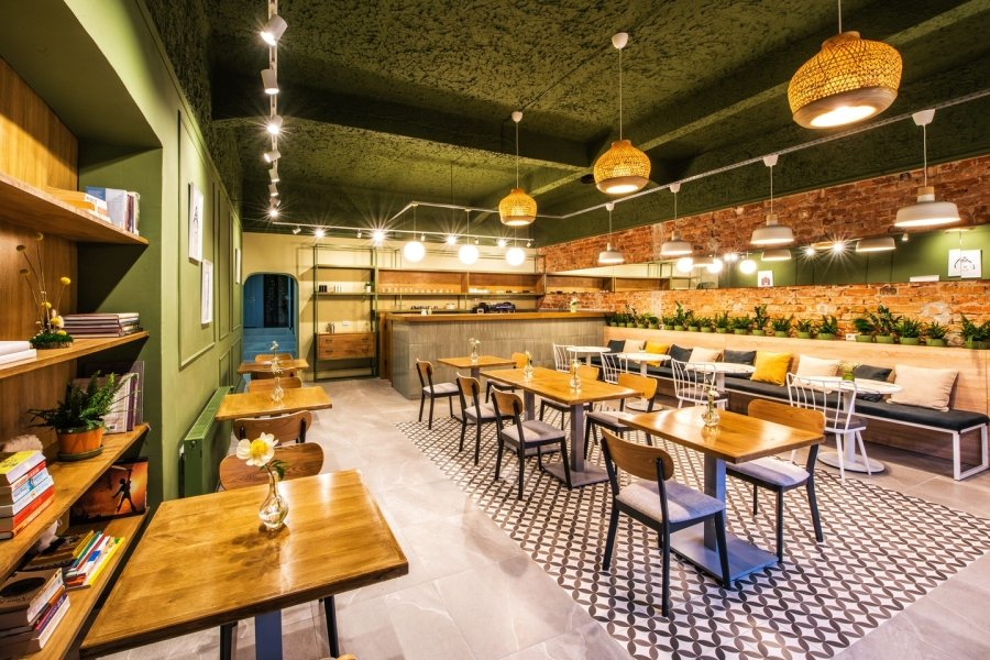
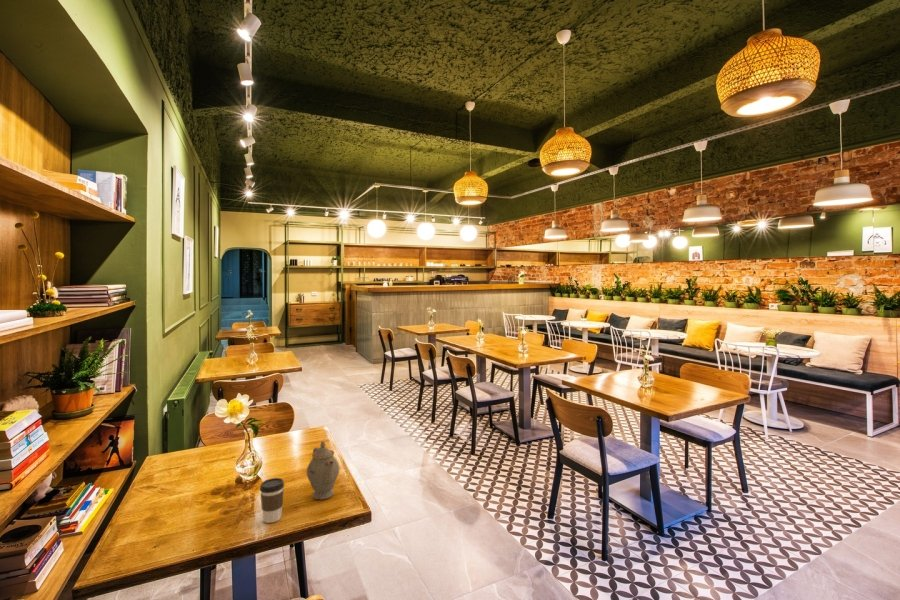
+ chinaware [306,440,340,501]
+ coffee cup [259,477,285,524]
